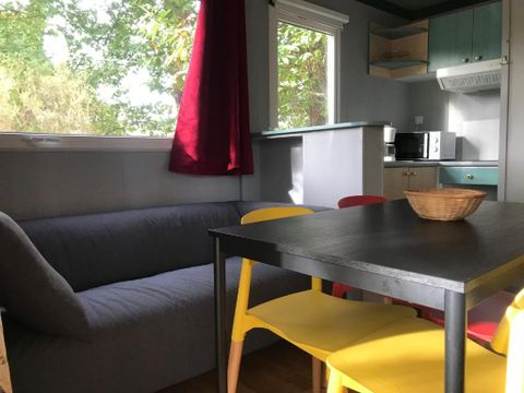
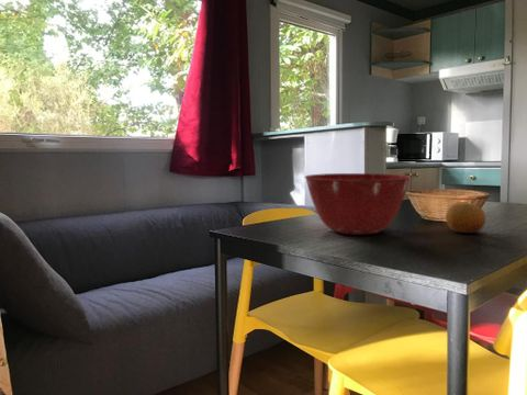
+ fruit [445,201,486,234]
+ mixing bowl [304,172,412,236]
